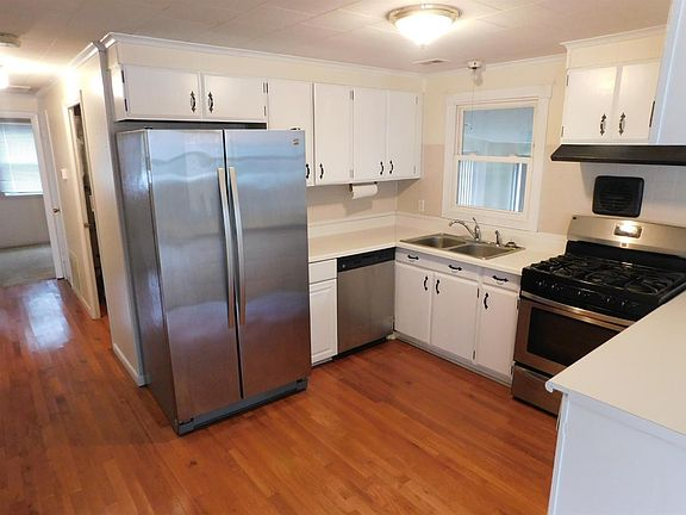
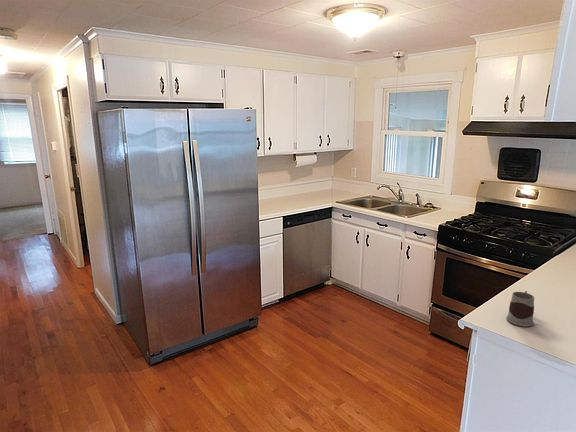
+ mug [505,290,535,327]
